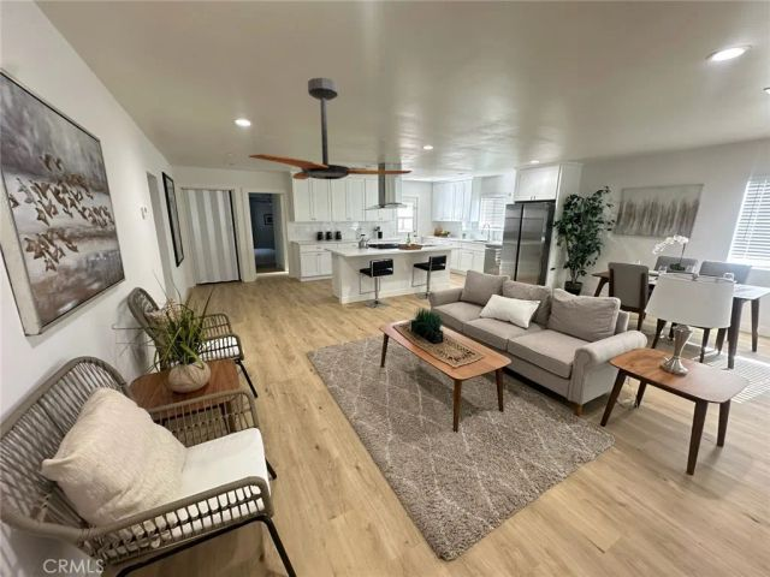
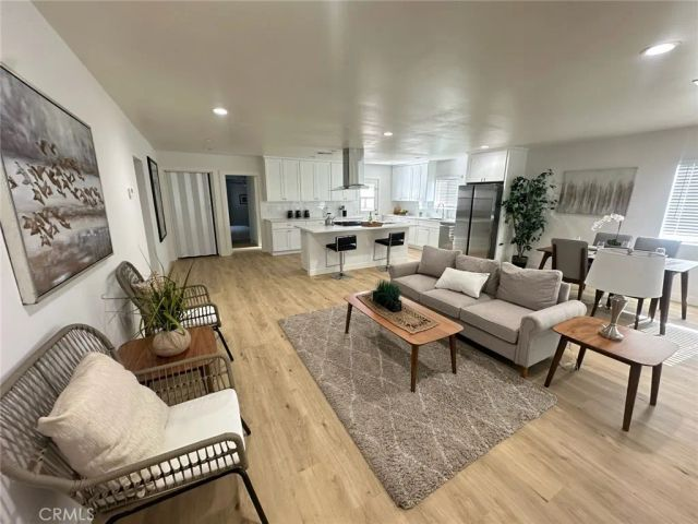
- ceiling fan [248,77,413,182]
